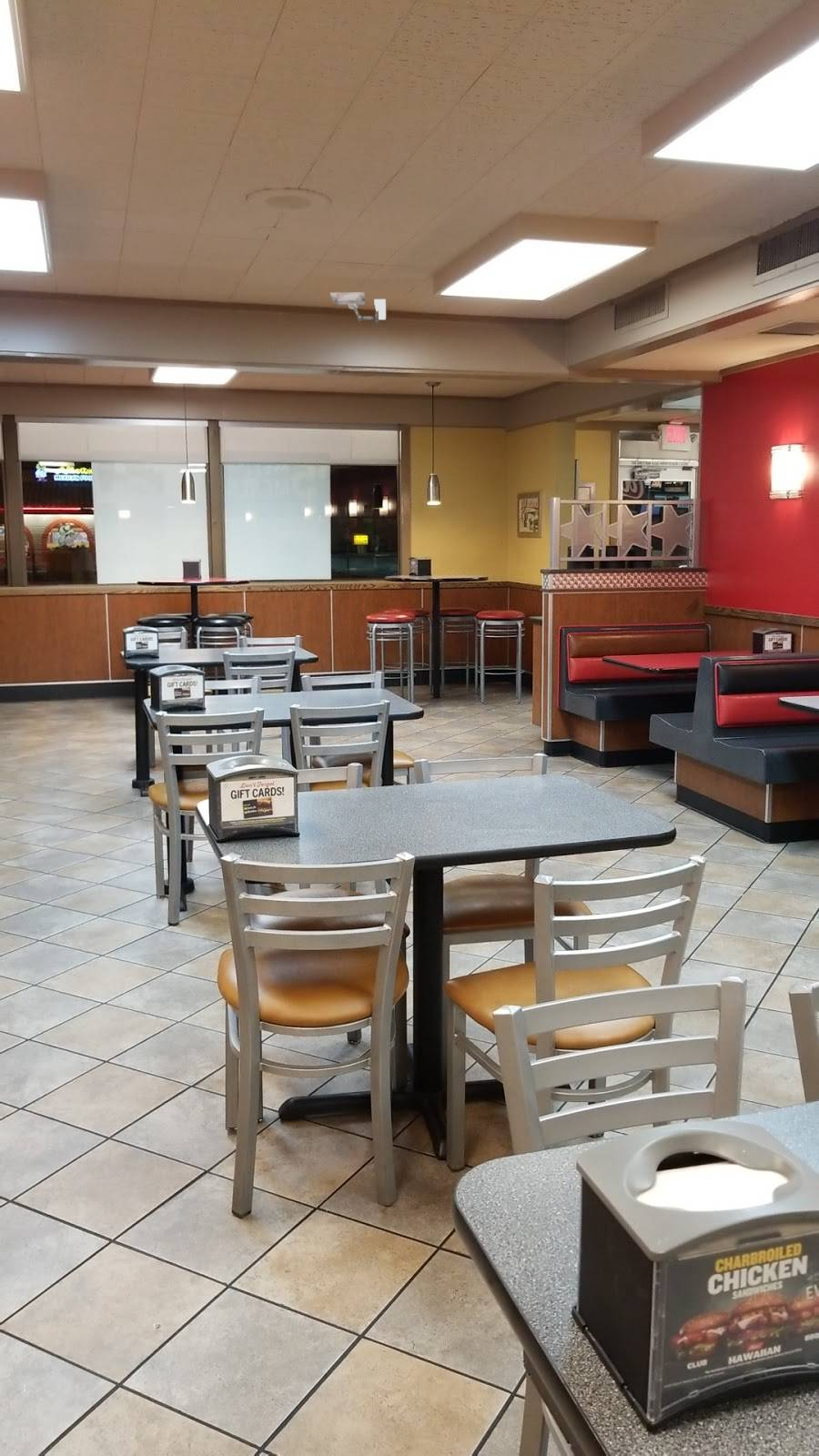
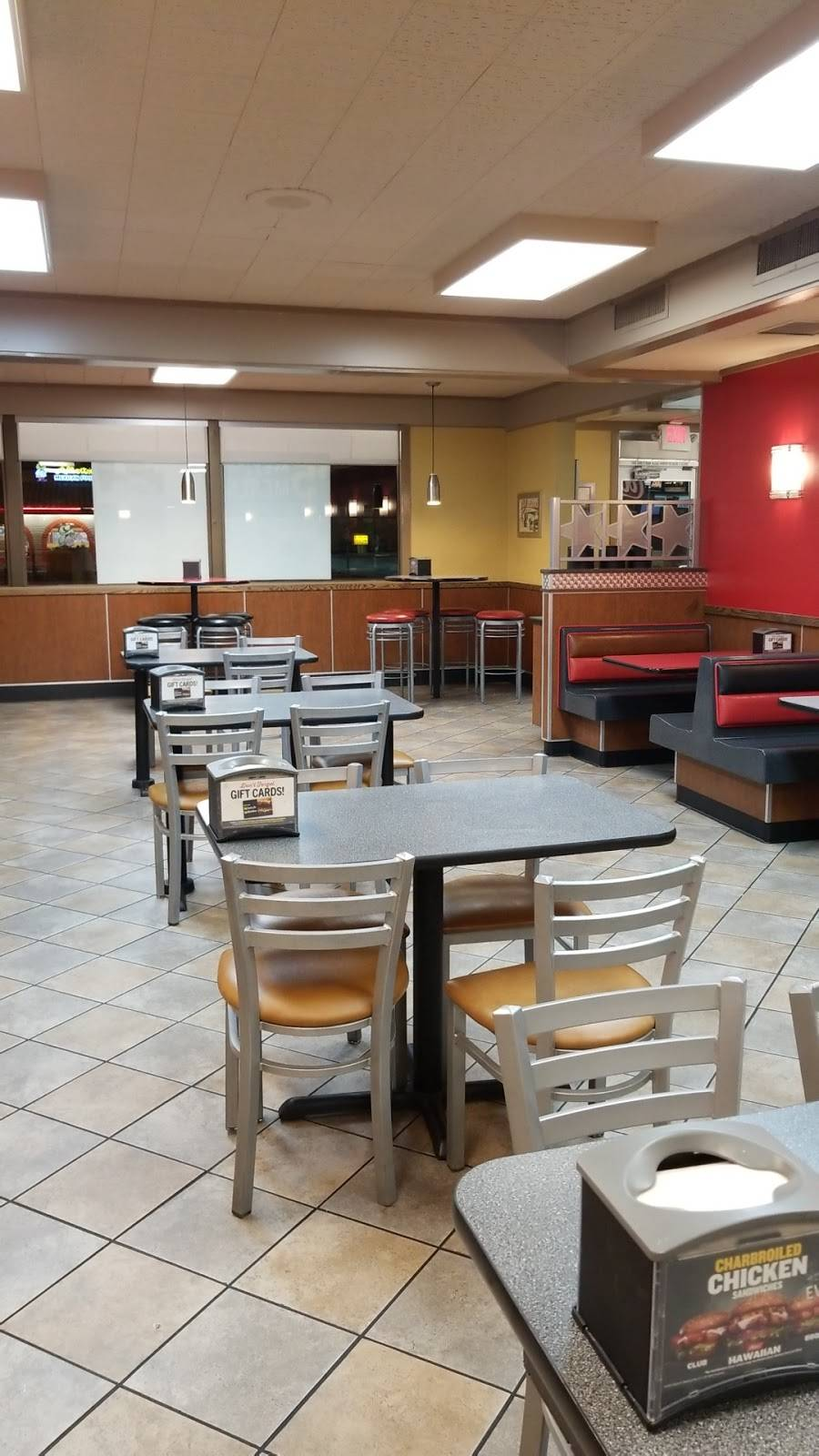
- security camera [329,291,387,326]
